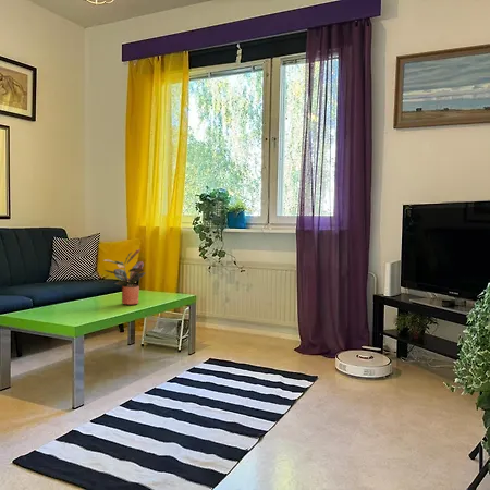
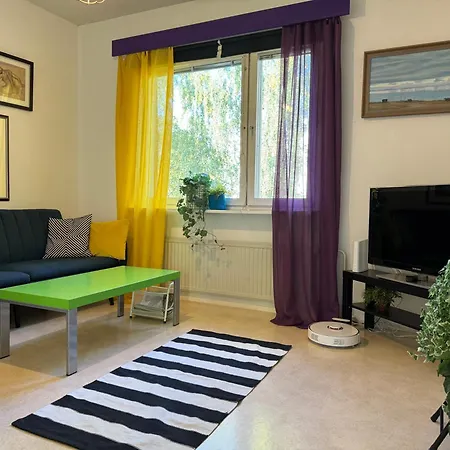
- potted plant [101,248,146,306]
